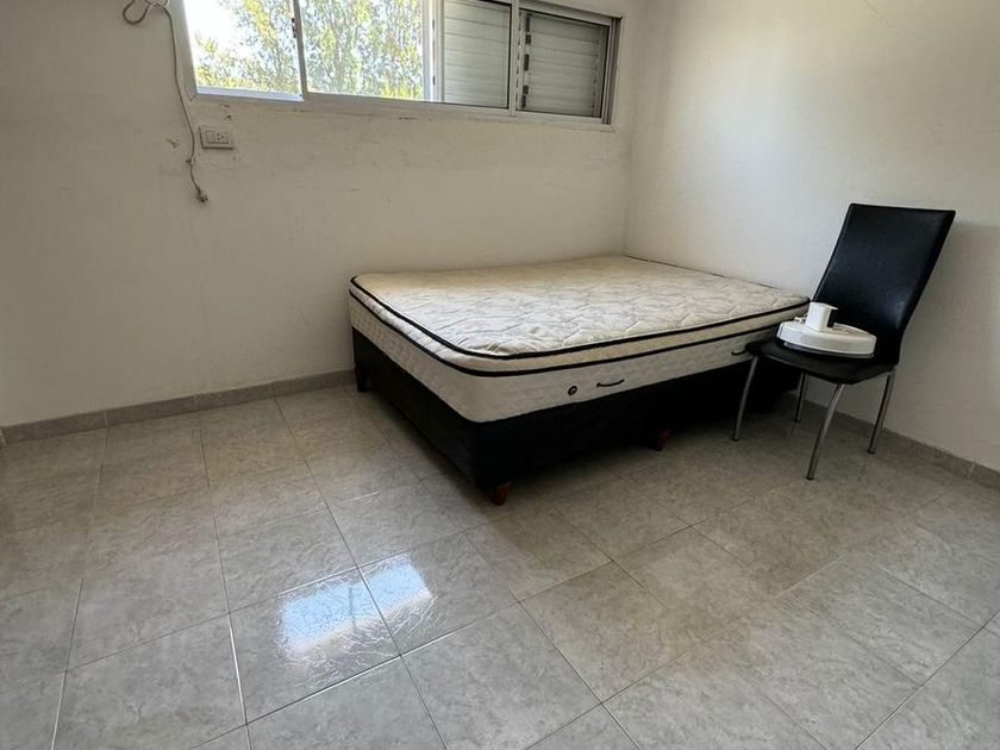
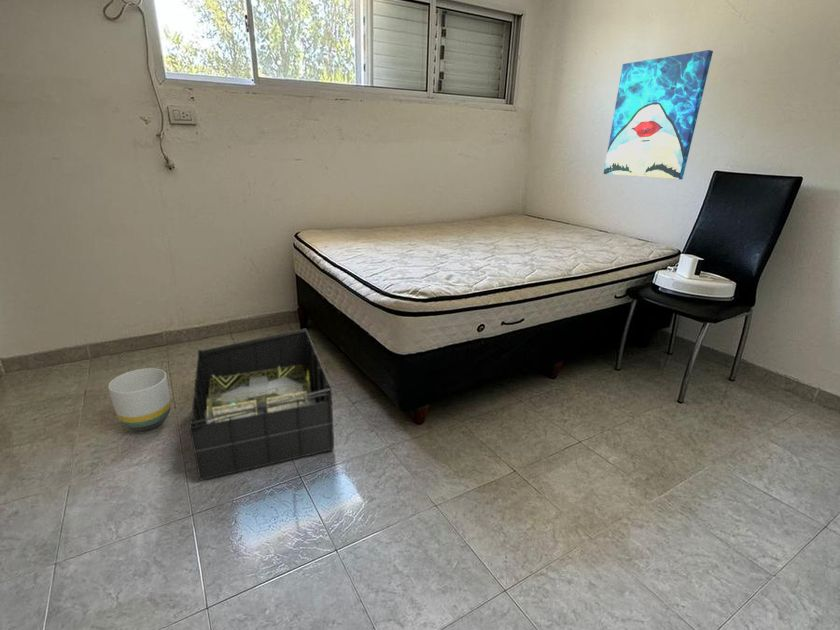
+ storage bin [188,328,335,481]
+ planter [108,367,172,432]
+ wall art [603,49,714,180]
